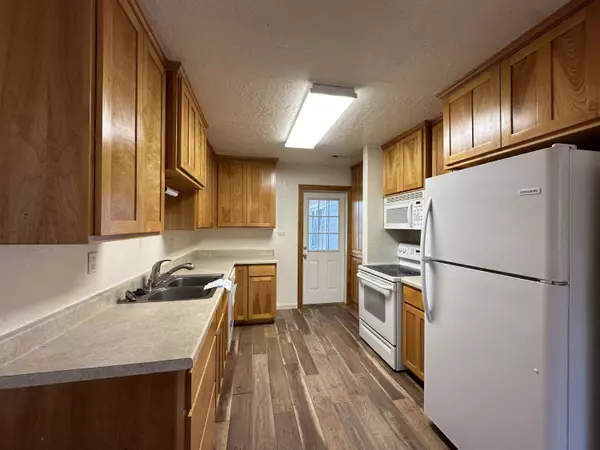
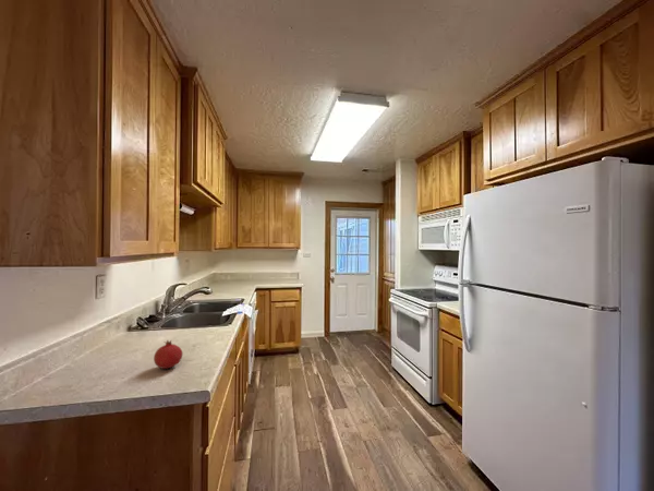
+ fruit [153,339,184,370]
